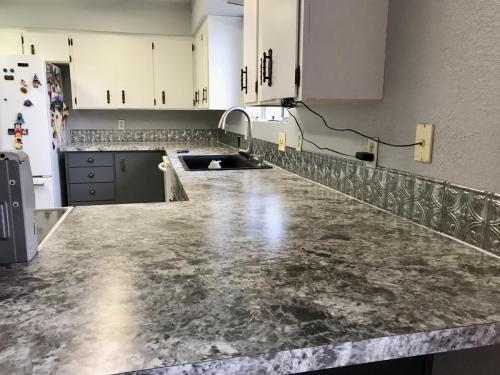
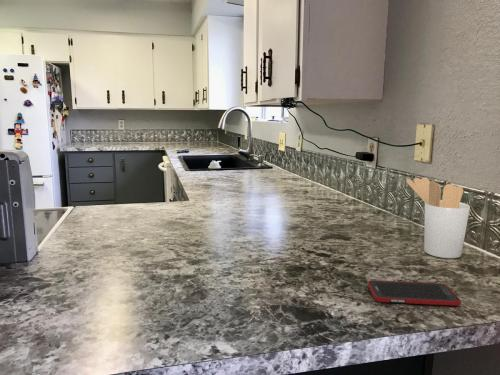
+ cell phone [367,279,462,307]
+ utensil holder [405,177,471,259]
